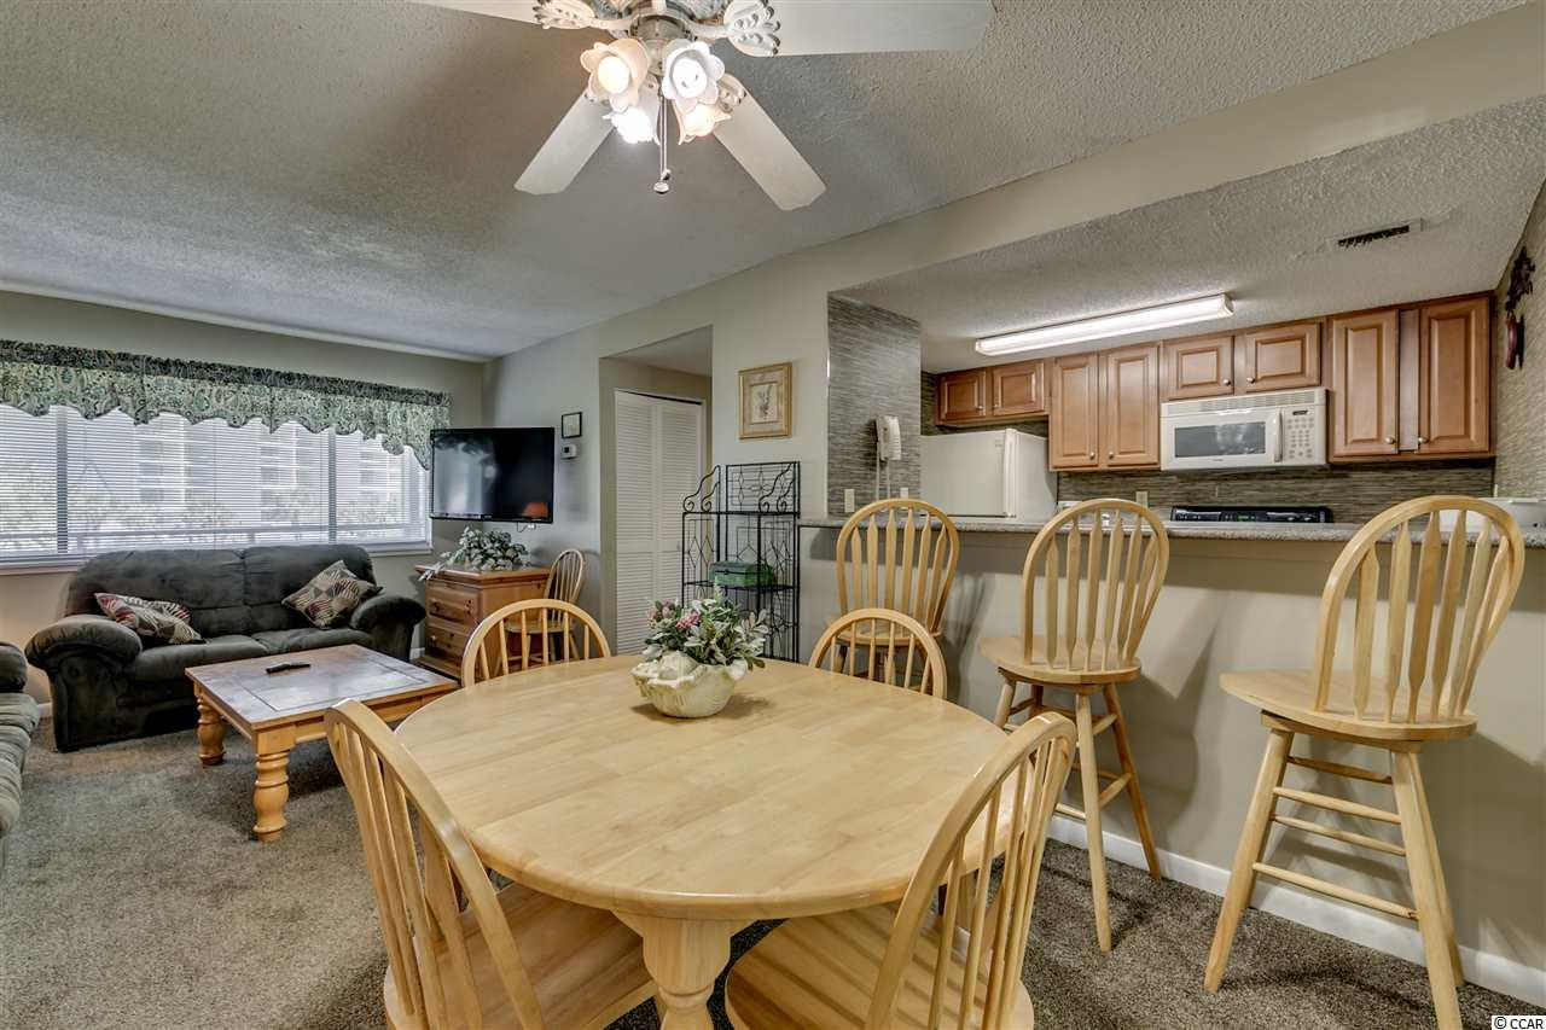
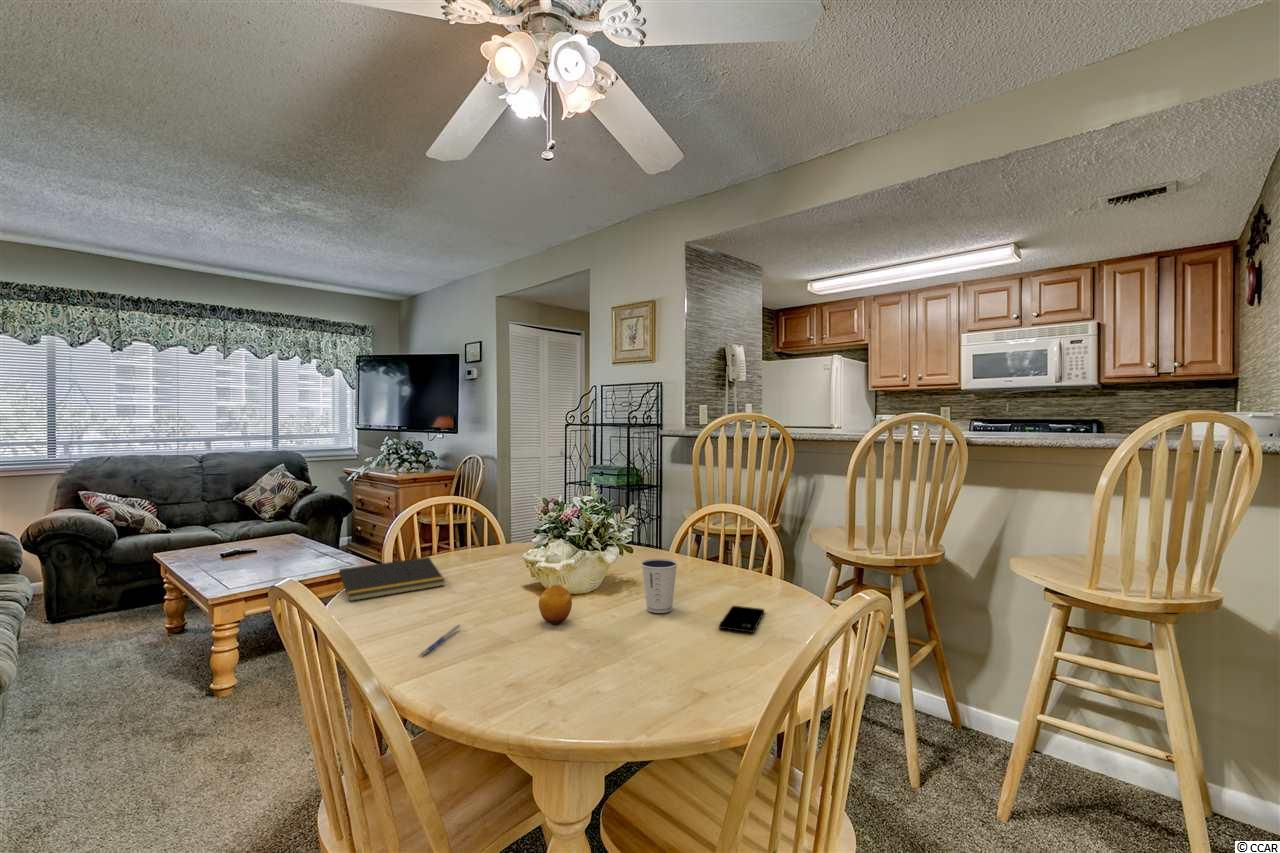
+ smartphone [718,605,765,634]
+ notepad [336,556,446,602]
+ fruit [538,584,573,625]
+ pen [418,624,463,657]
+ dixie cup [640,558,678,614]
